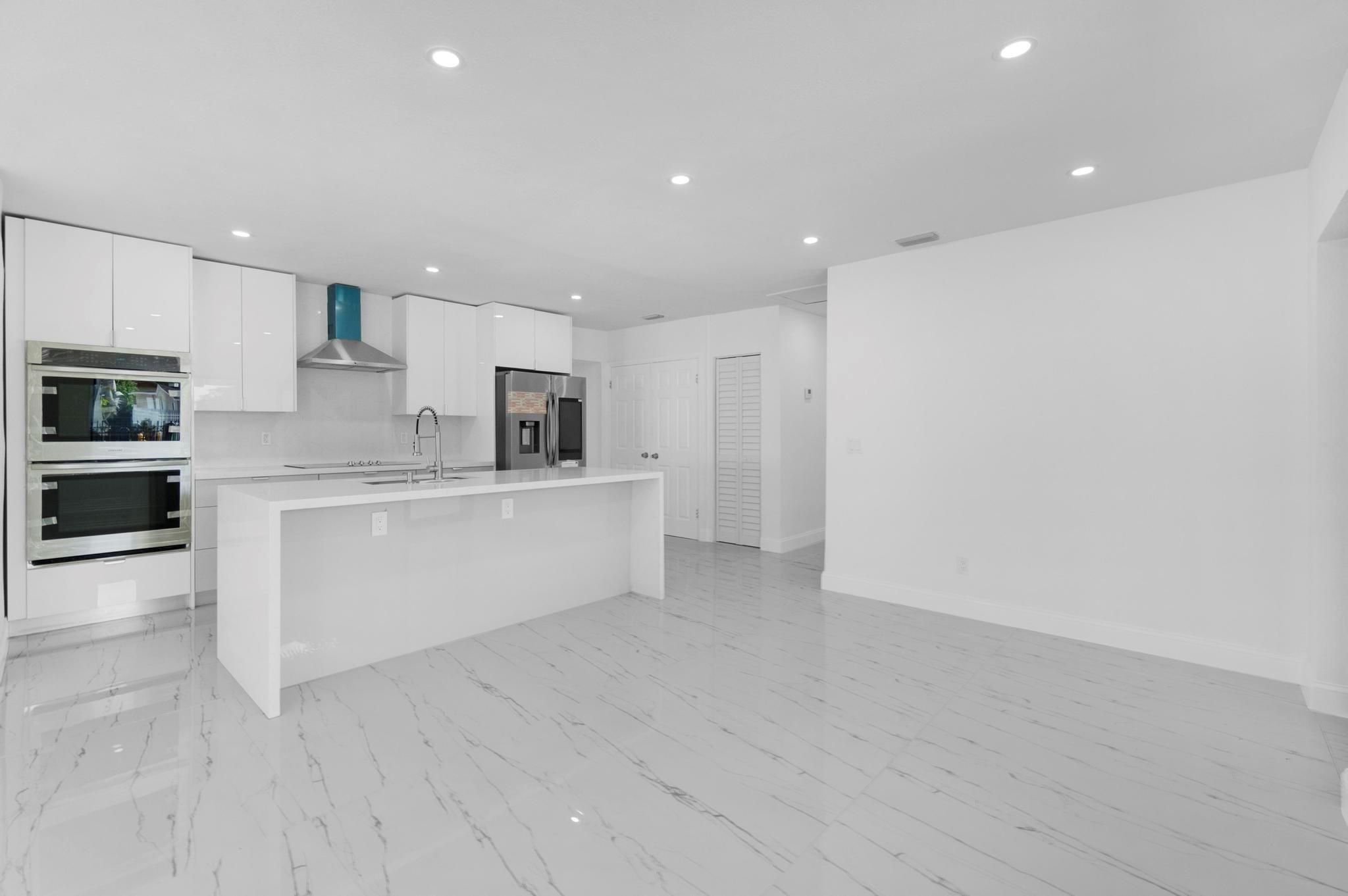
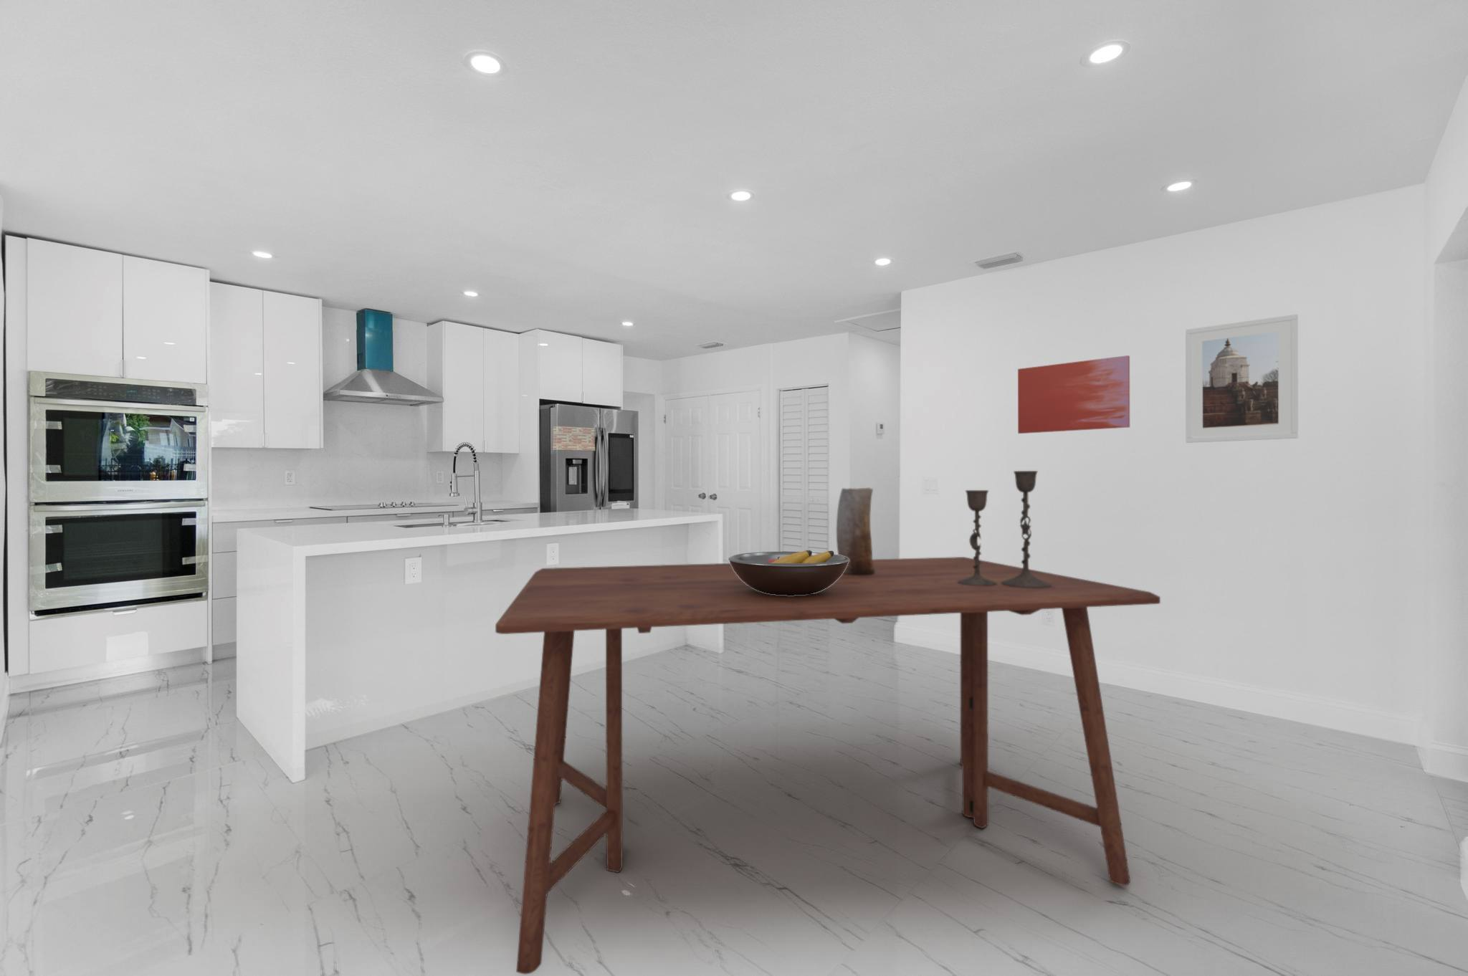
+ fruit bowl [727,550,849,596]
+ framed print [1185,314,1299,443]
+ wall art [1017,355,1130,435]
+ dining table [494,556,1161,975]
+ candlestick [957,471,1052,587]
+ vase [835,487,874,575]
